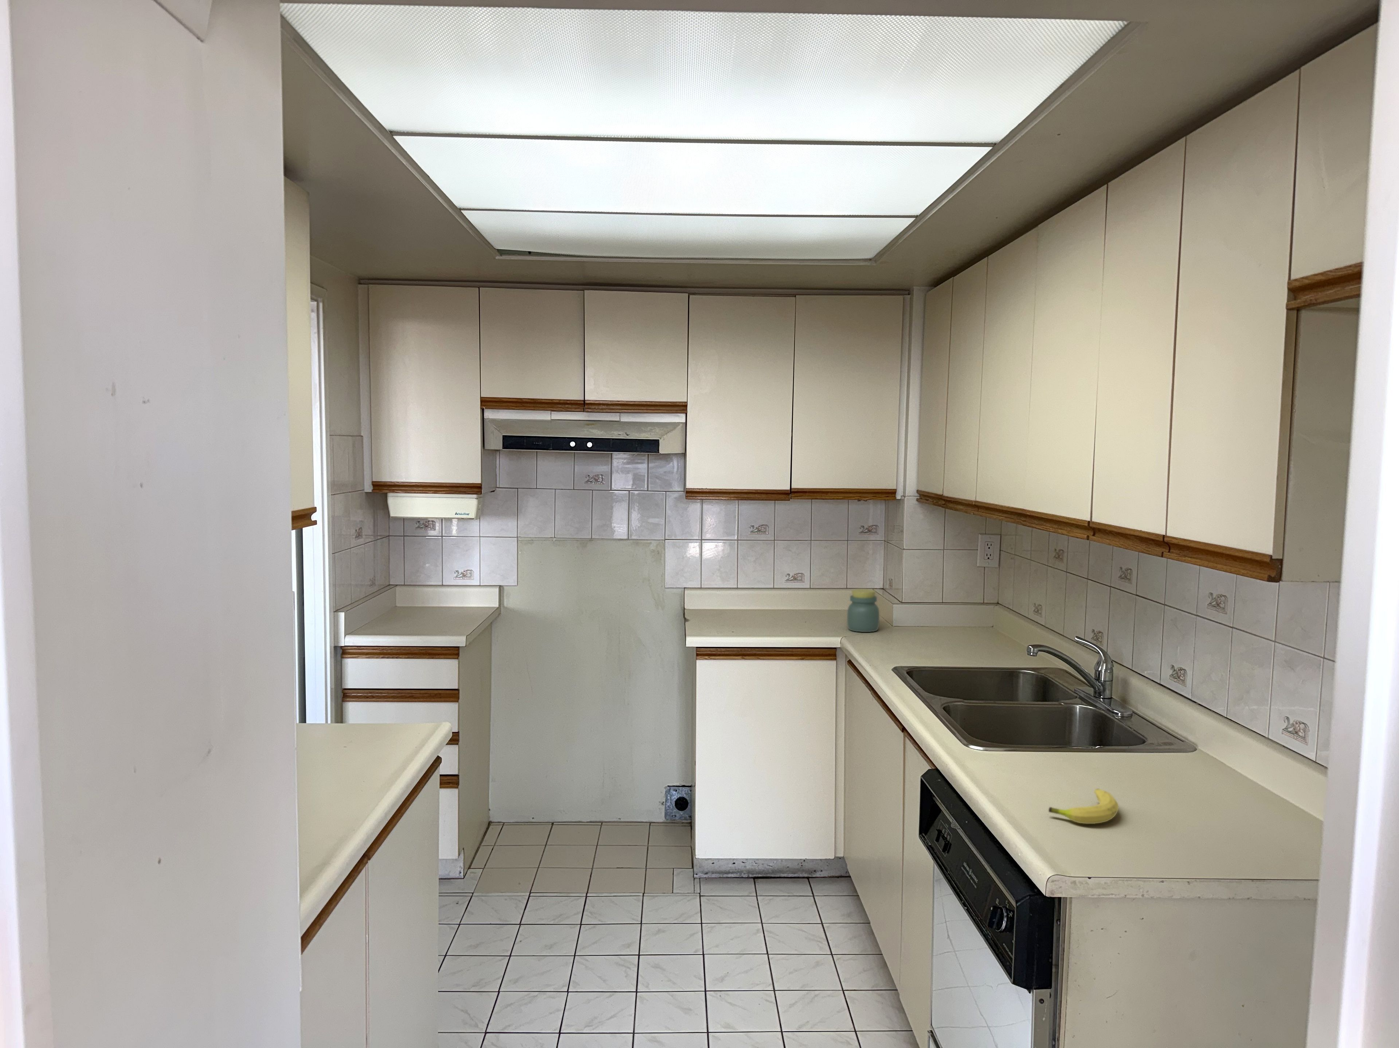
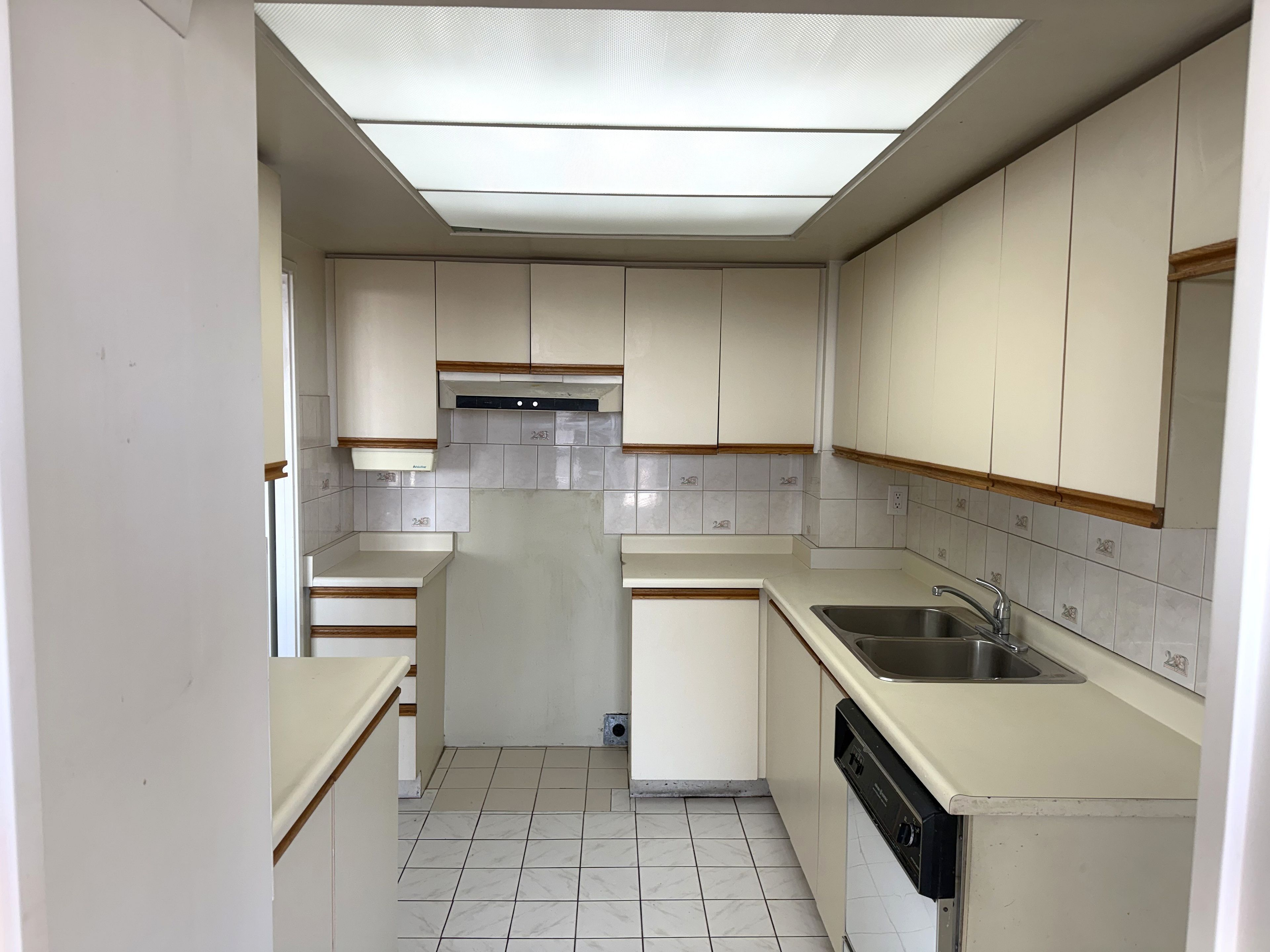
- fruit [1049,788,1119,825]
- jar [847,589,880,633]
